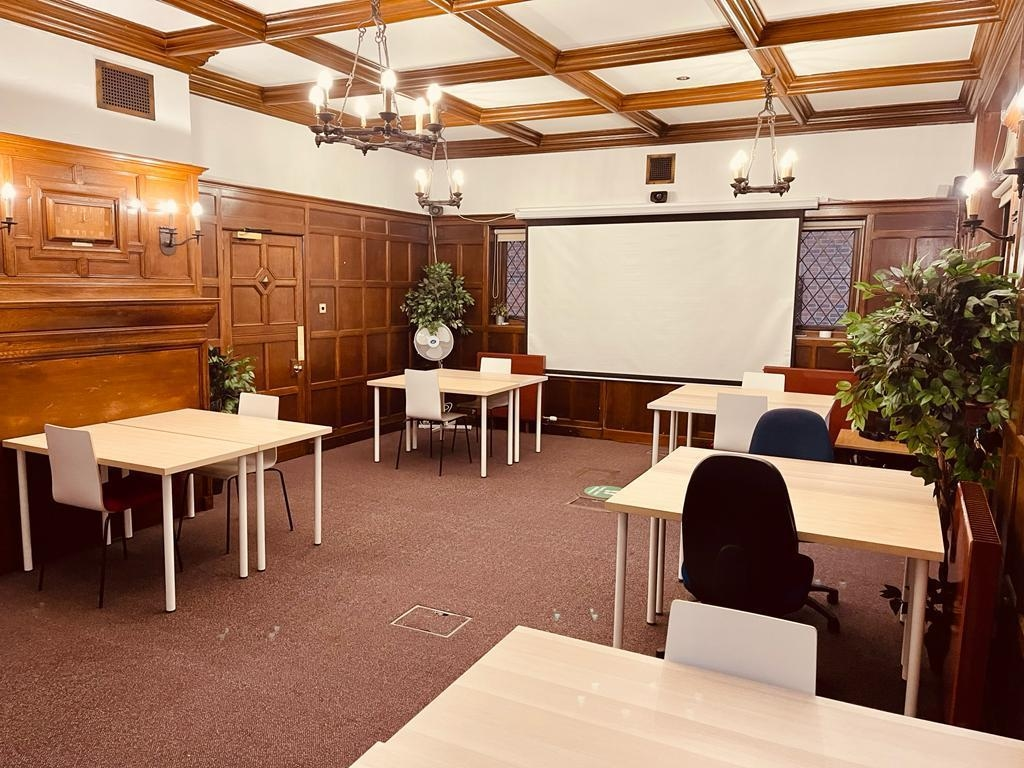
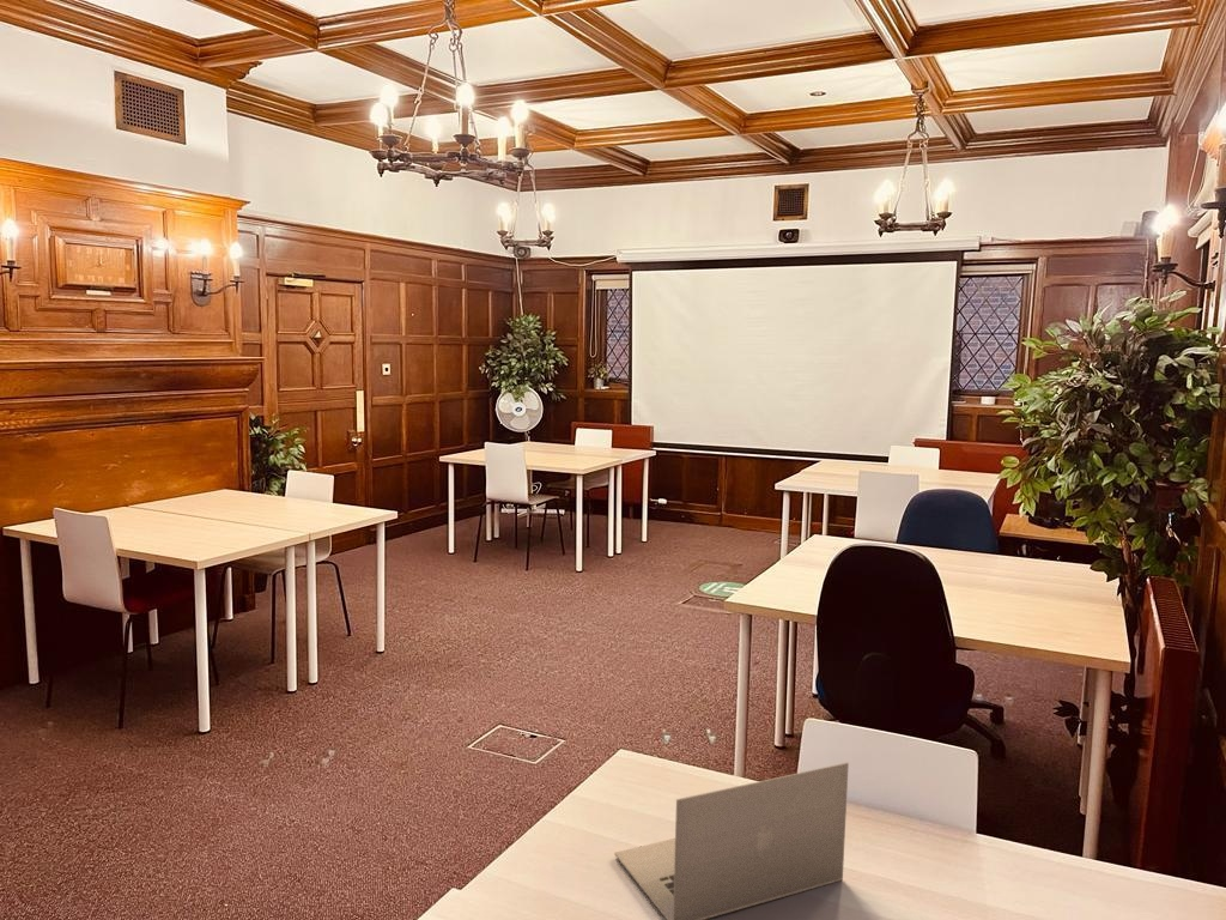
+ laptop [613,762,850,920]
